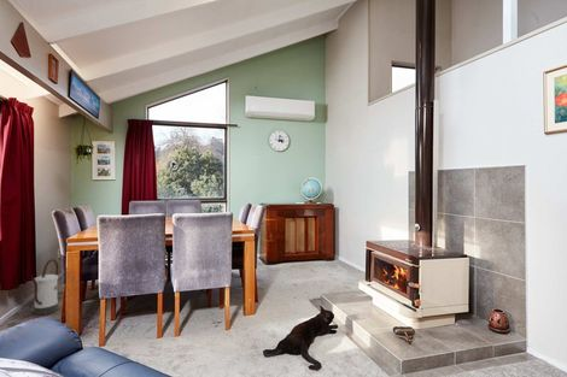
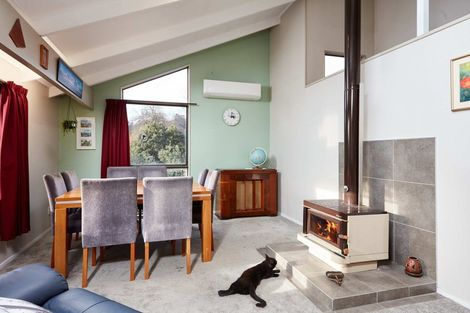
- watering can [30,258,59,317]
